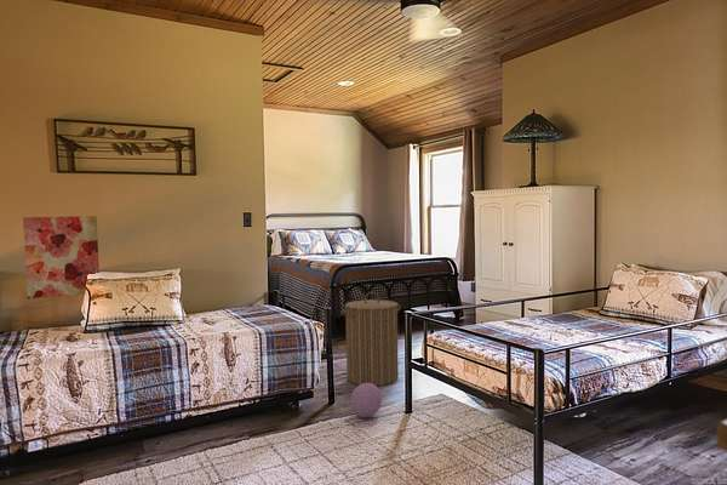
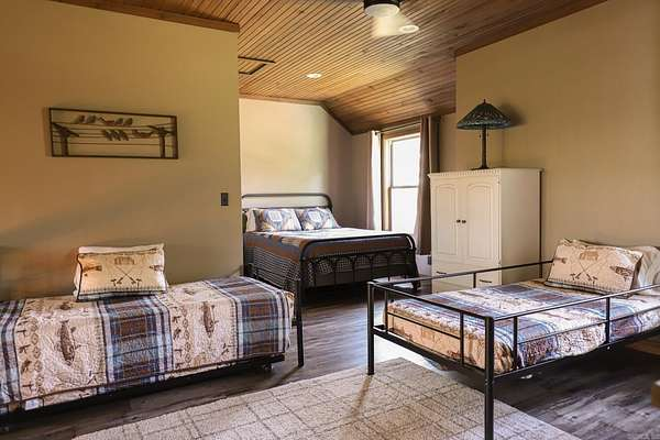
- ball [349,383,383,420]
- laundry hamper [340,291,401,388]
- wall art [22,215,101,299]
